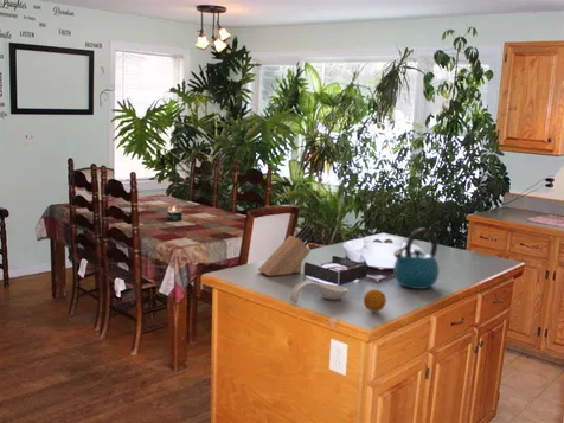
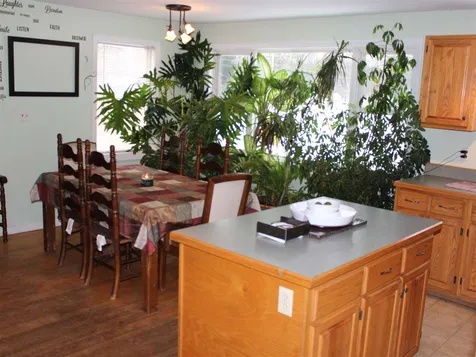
- kettle [392,227,440,290]
- spoon rest [289,280,350,303]
- fruit [363,288,387,313]
- knife block [257,224,316,277]
